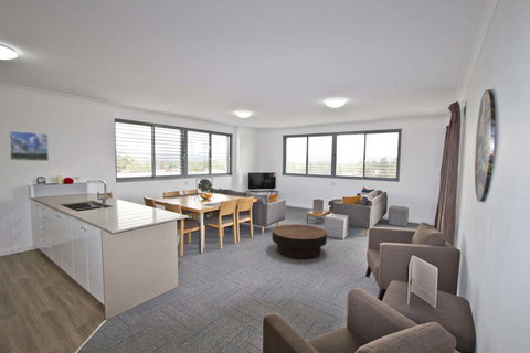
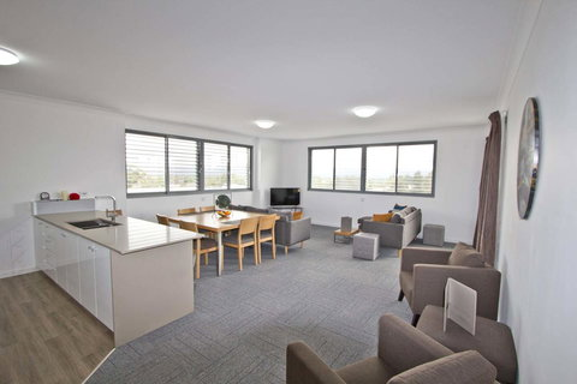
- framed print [8,130,50,162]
- coffee table [271,224,328,260]
